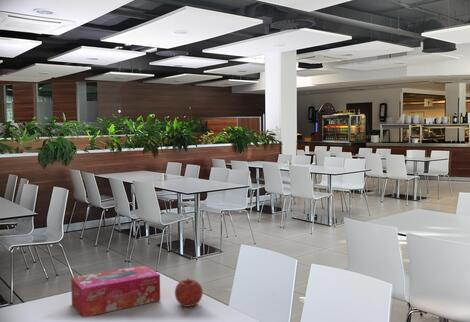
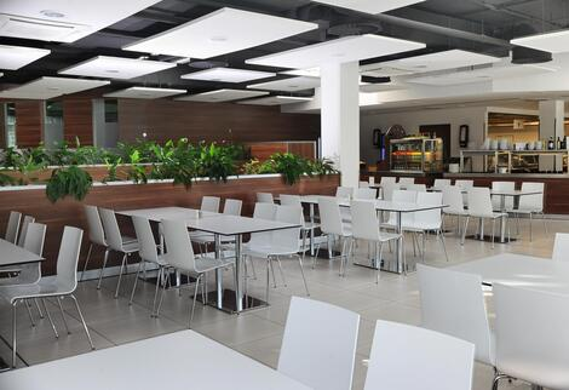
- fruit [174,277,204,308]
- tissue box [70,264,161,318]
